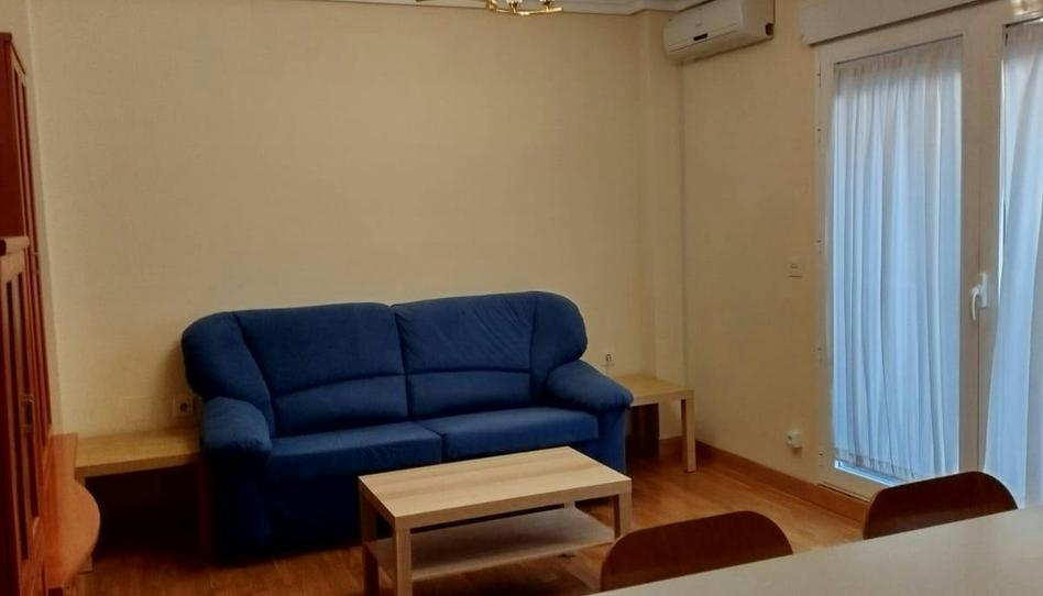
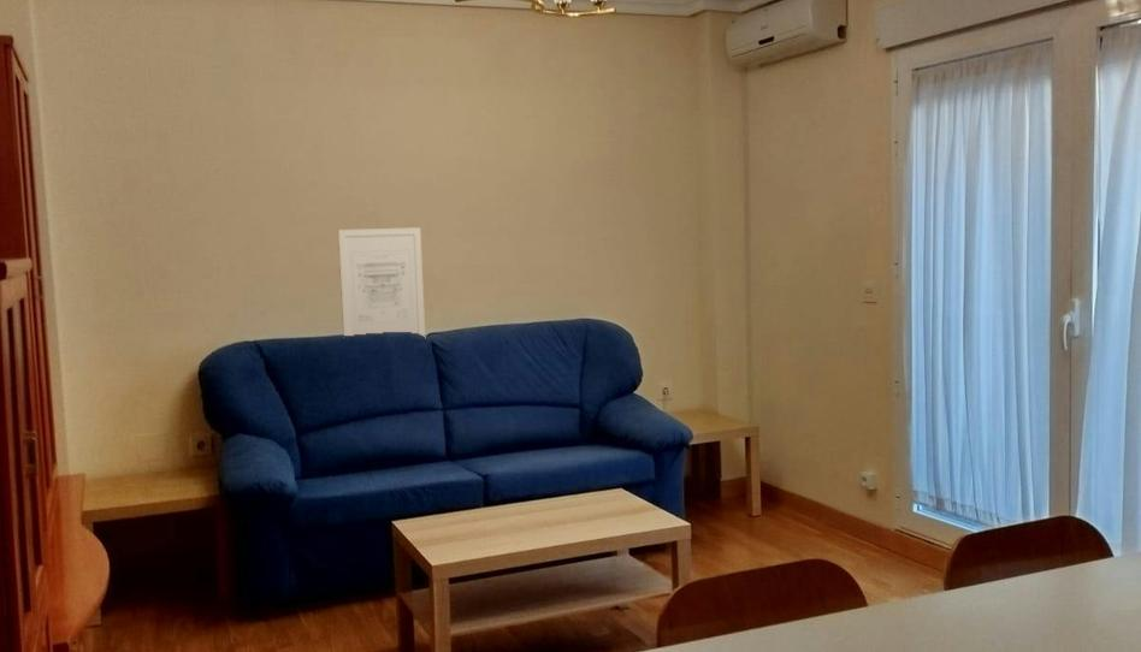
+ wall art [337,226,426,338]
